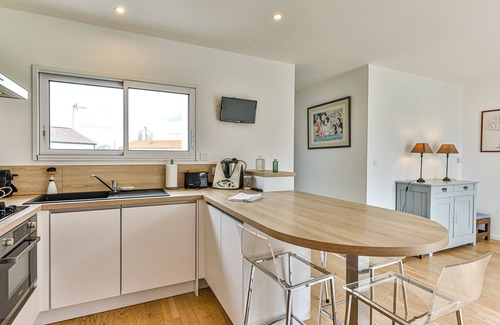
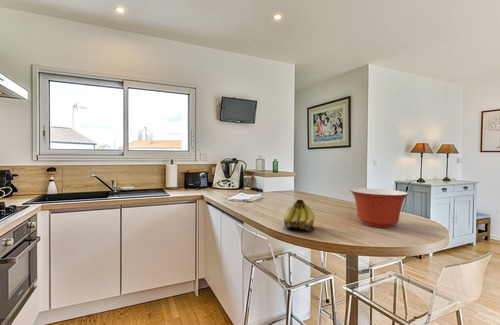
+ fruit [282,199,316,232]
+ mixing bowl [349,187,409,229]
